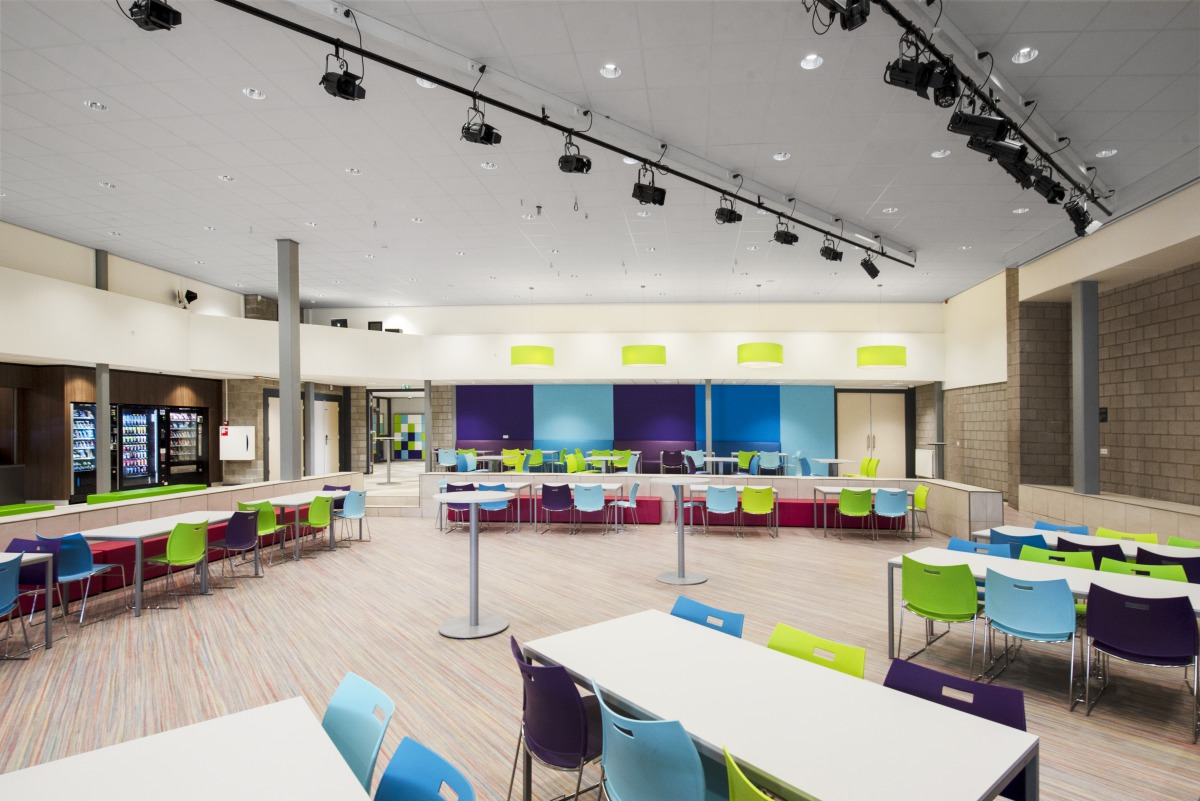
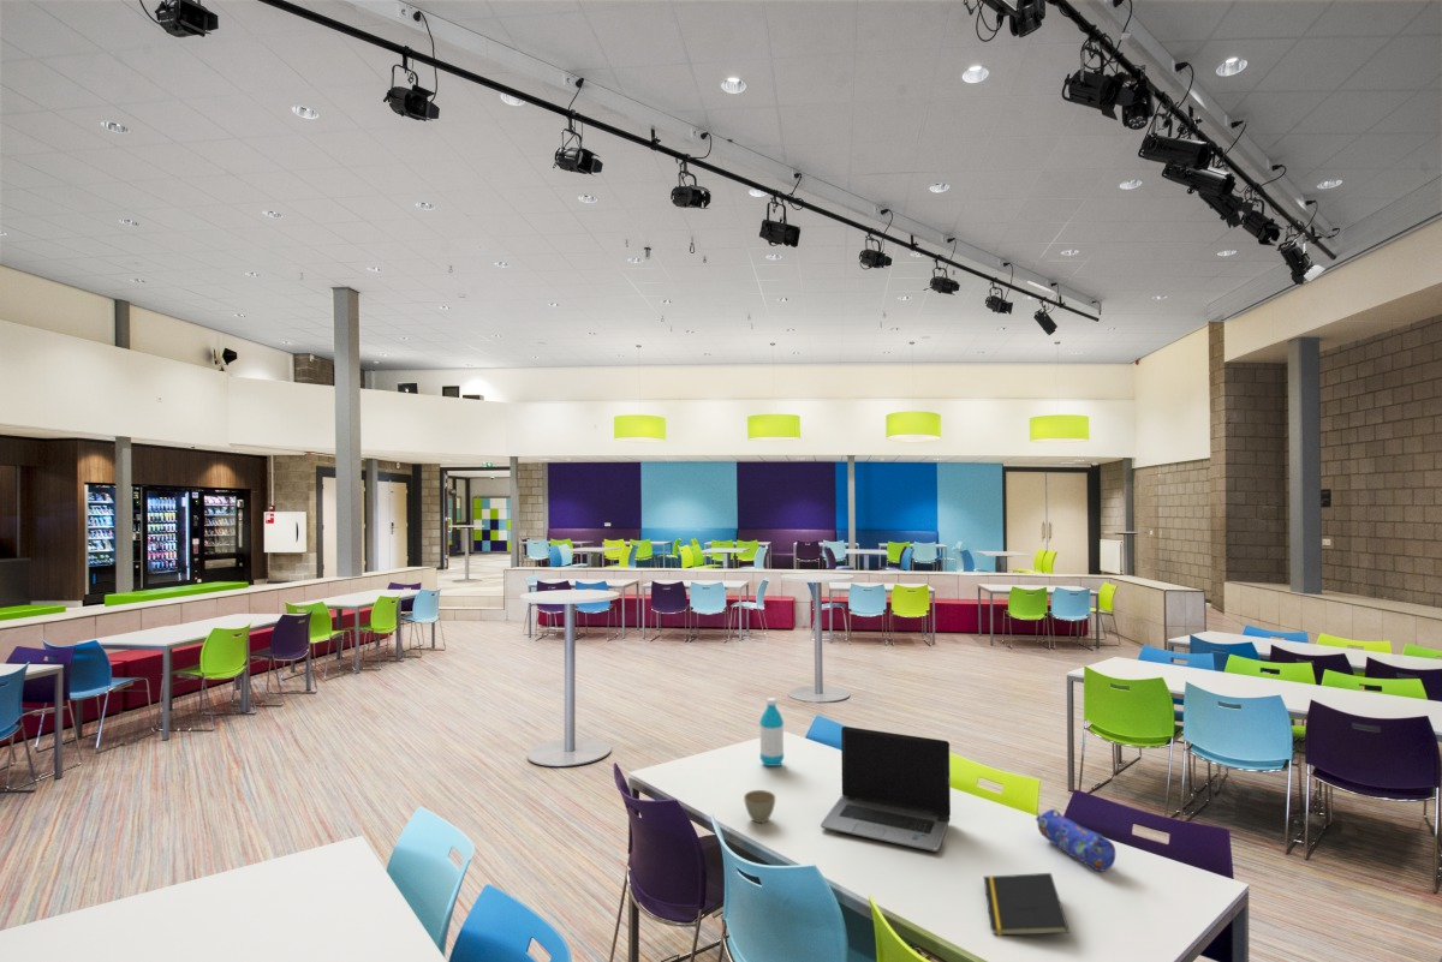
+ notepad [983,872,1071,937]
+ pencil case [1035,807,1116,873]
+ water bottle [758,697,785,767]
+ flower pot [743,789,776,824]
+ laptop computer [820,725,952,853]
